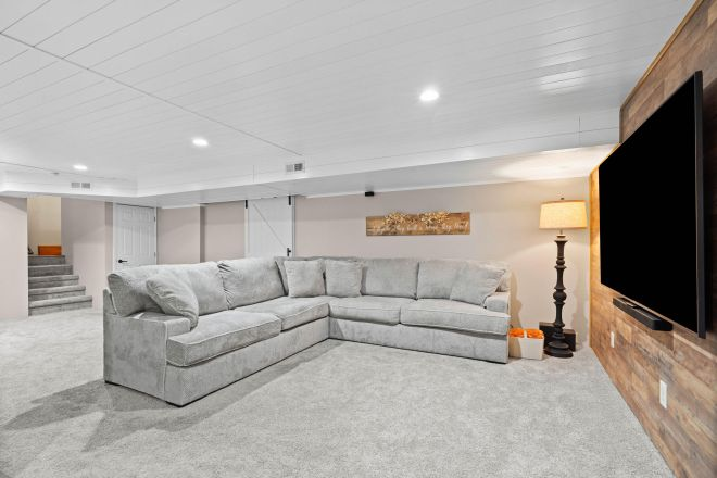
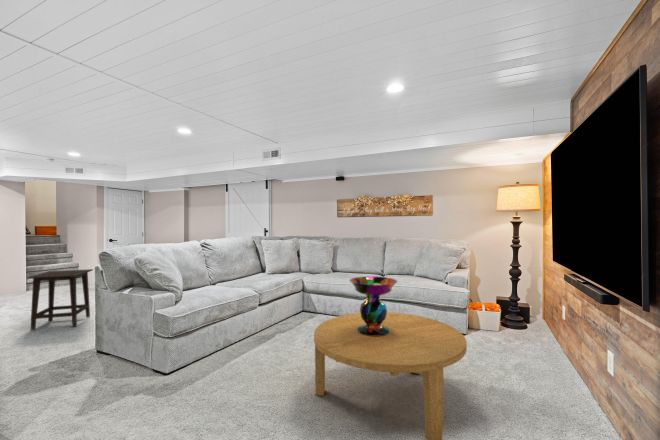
+ side table [26,268,94,332]
+ coffee table [313,311,468,440]
+ decorative bowl [348,275,398,336]
